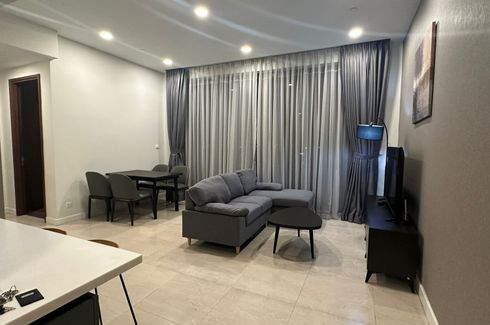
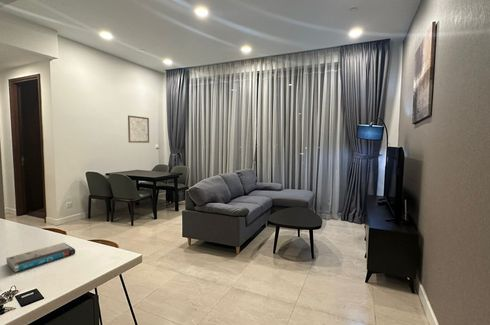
+ book [5,242,76,273]
+ wall art [127,114,150,144]
